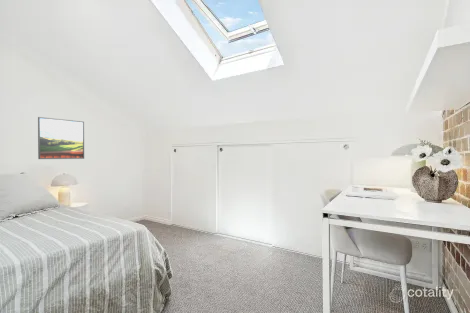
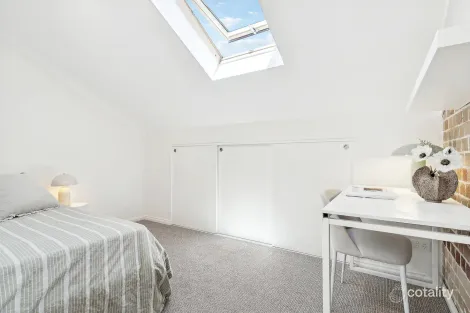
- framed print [37,116,85,160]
